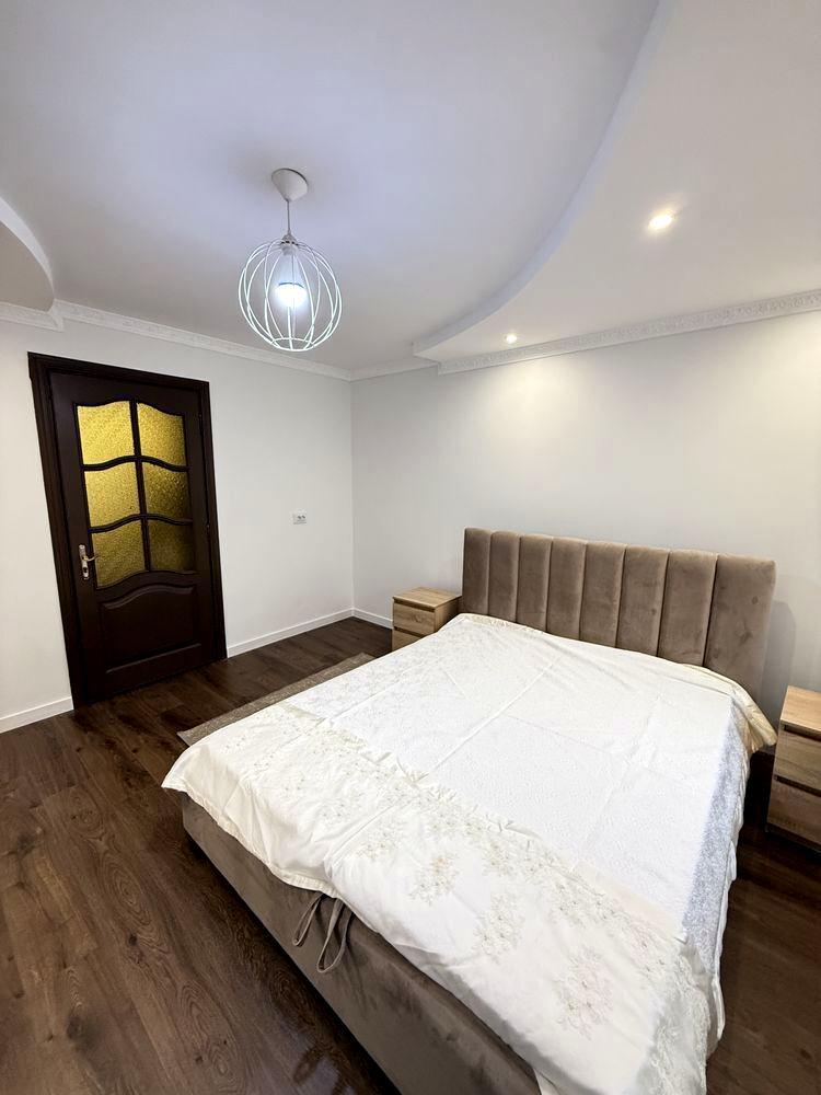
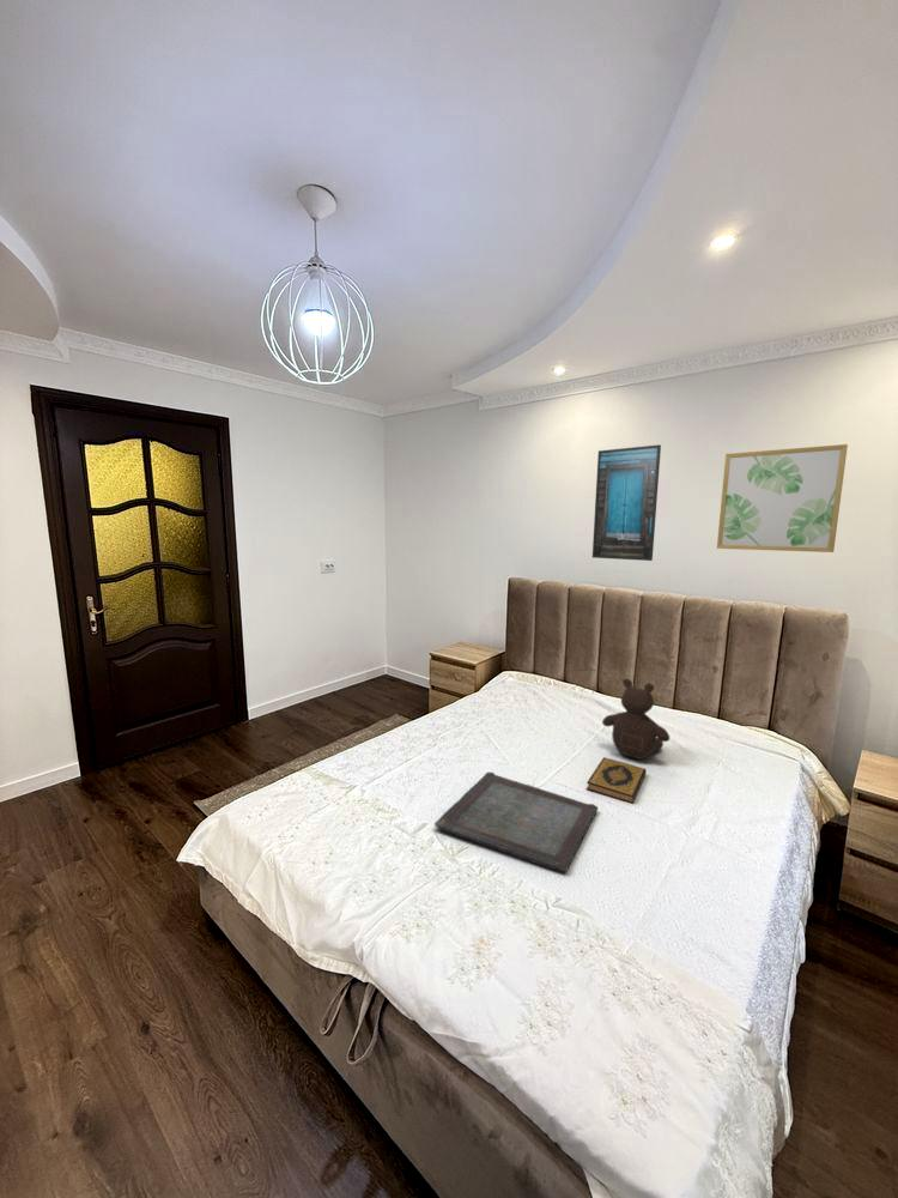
+ hardback book [585,756,648,804]
+ serving tray [433,772,599,873]
+ wall art [716,443,849,553]
+ teddy bear [601,678,671,761]
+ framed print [591,443,662,562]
